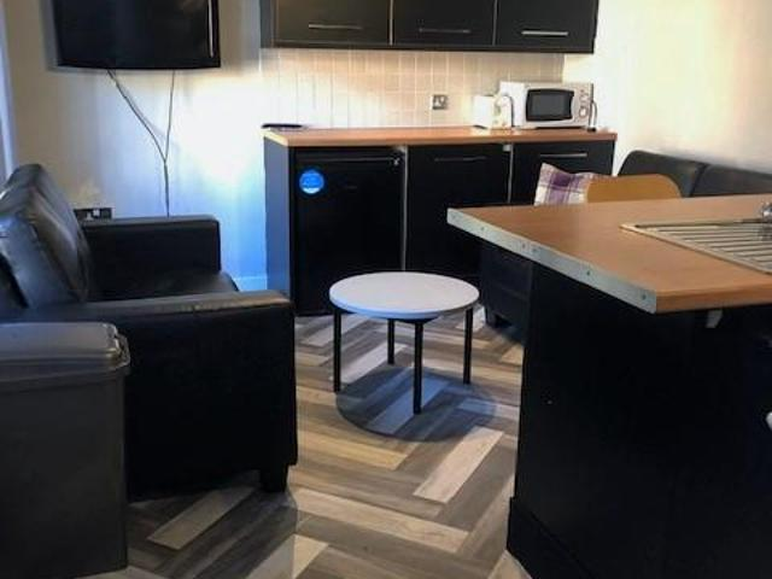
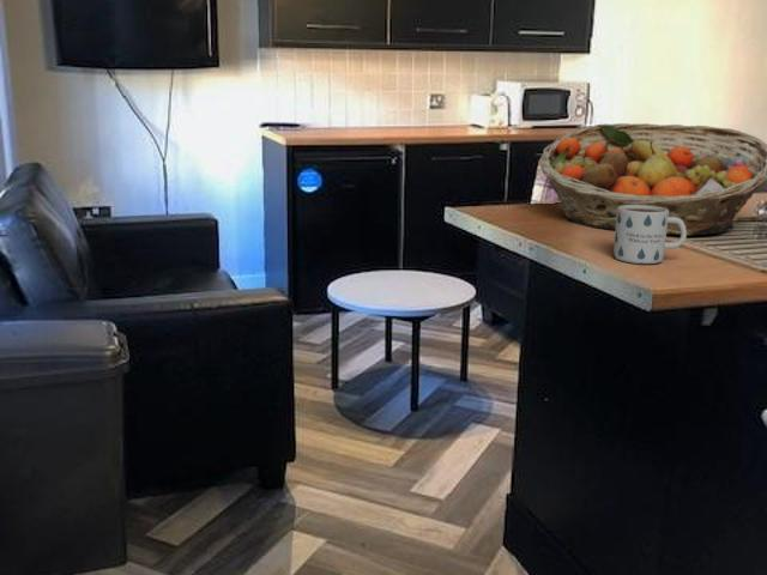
+ fruit basket [537,122,767,237]
+ mug [612,205,688,265]
